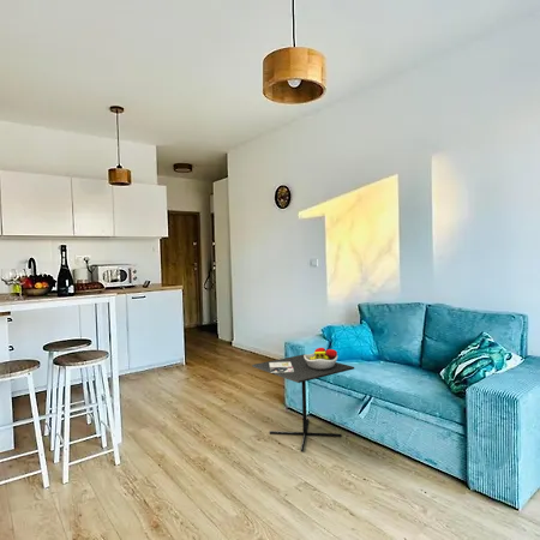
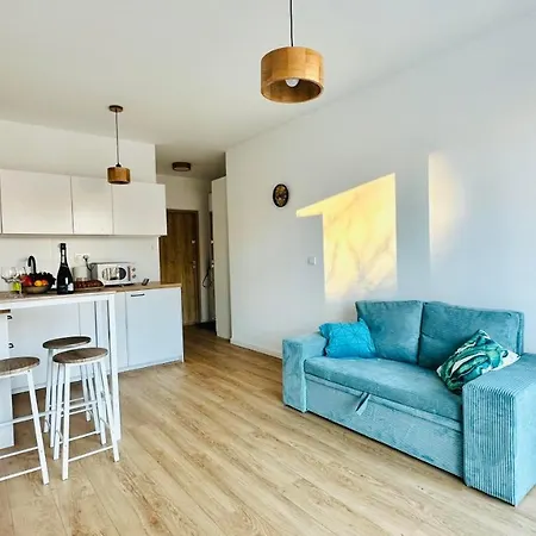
- kitchen table [251,347,355,452]
